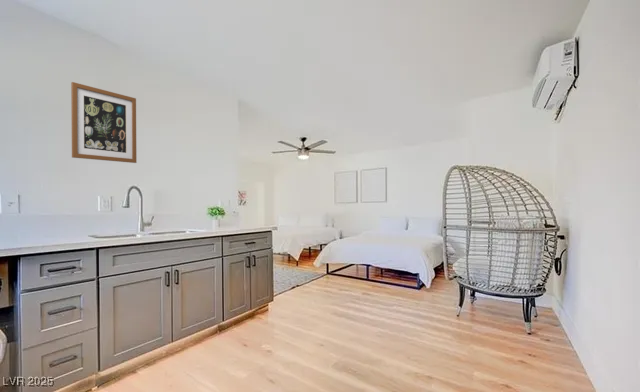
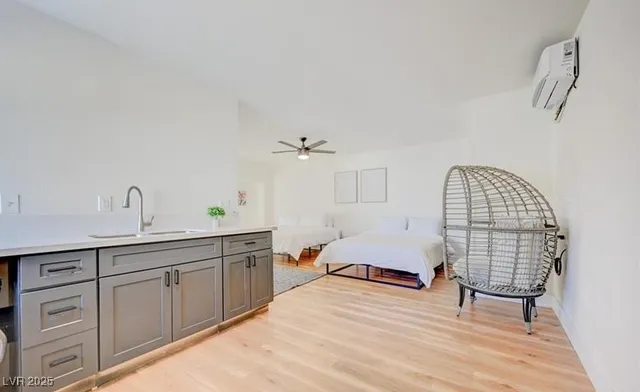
- wall art [70,81,138,164]
